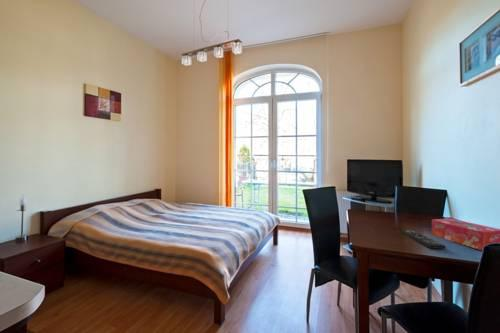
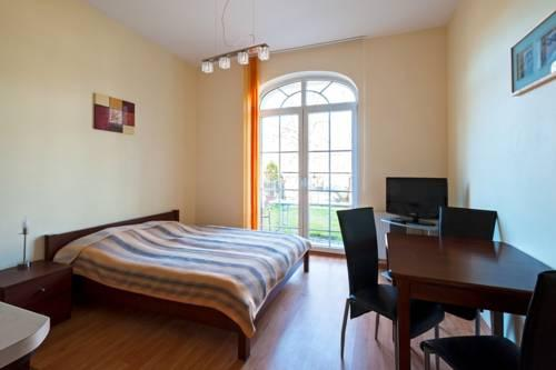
- tissue box [431,218,500,252]
- remote control [400,228,447,250]
